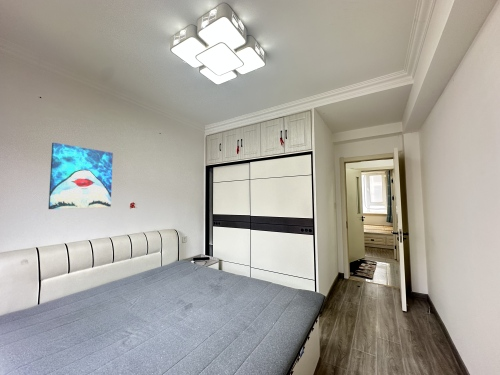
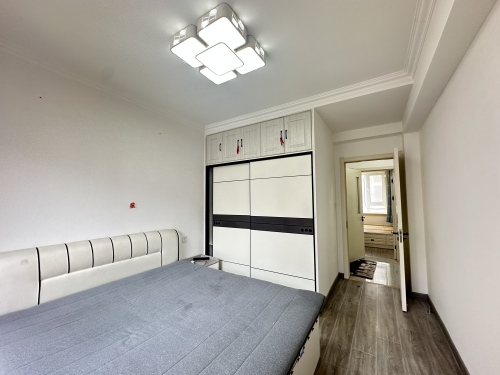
- wall art [47,142,114,210]
